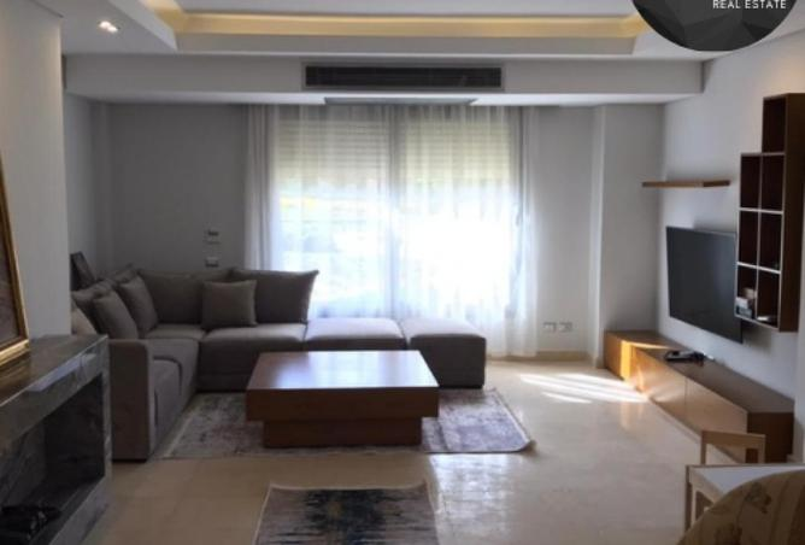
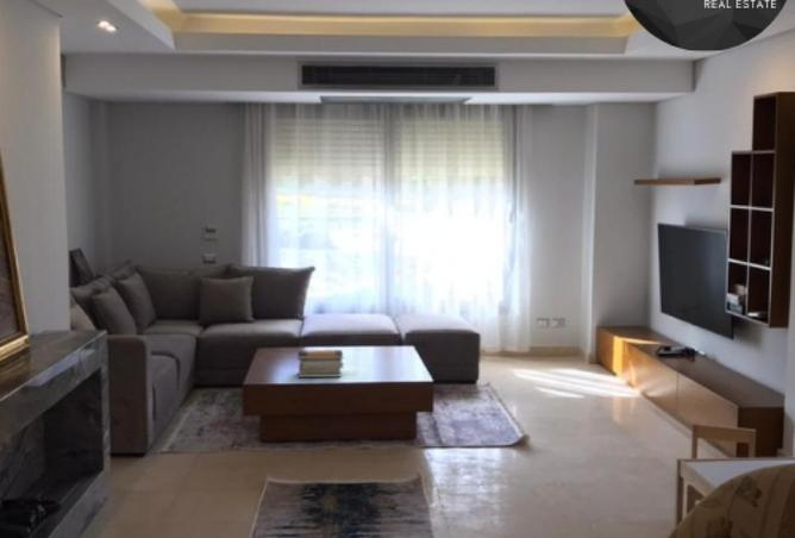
+ book stack [296,349,345,379]
